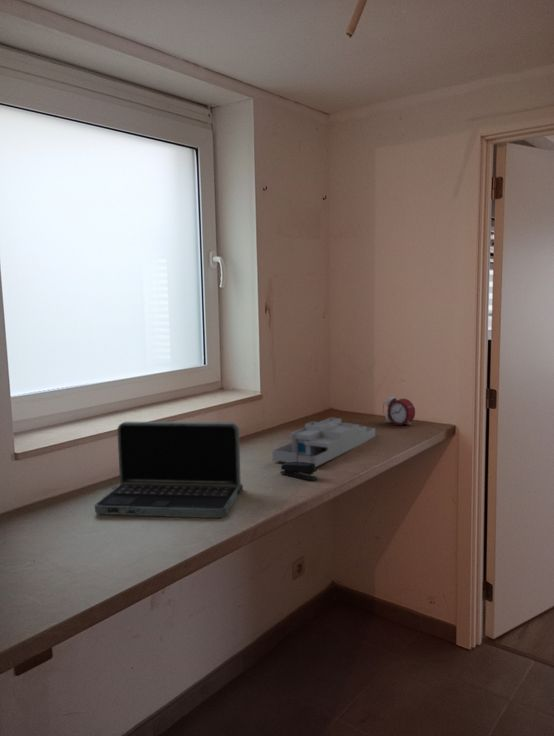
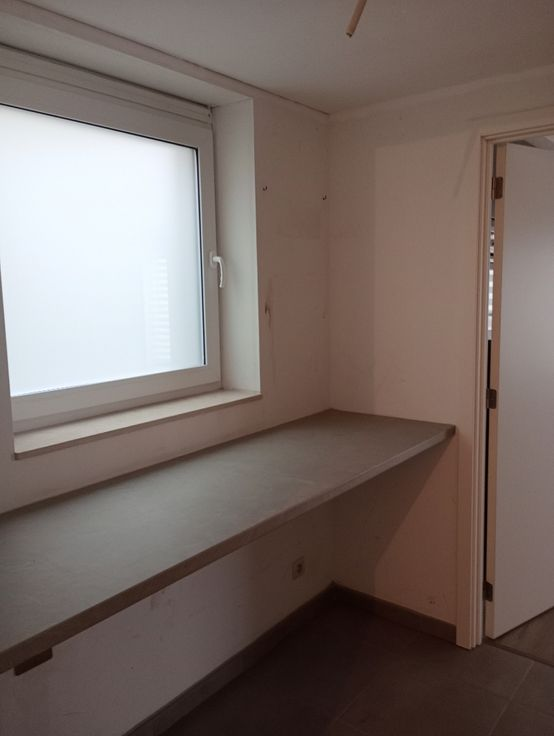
- laptop [94,421,244,519]
- desk organizer [272,417,376,468]
- stapler [279,461,318,481]
- alarm clock [382,396,416,426]
